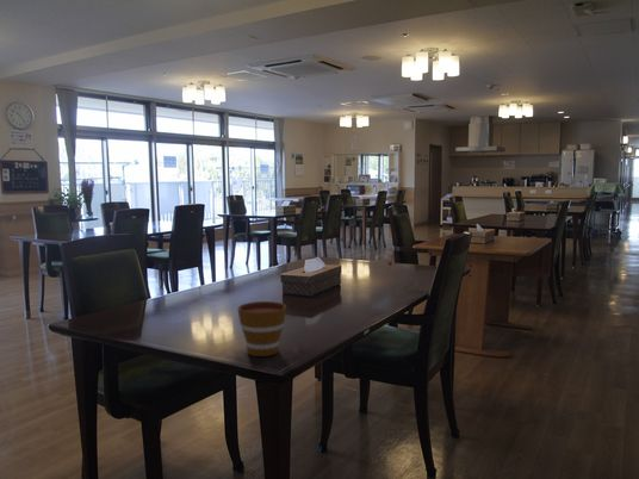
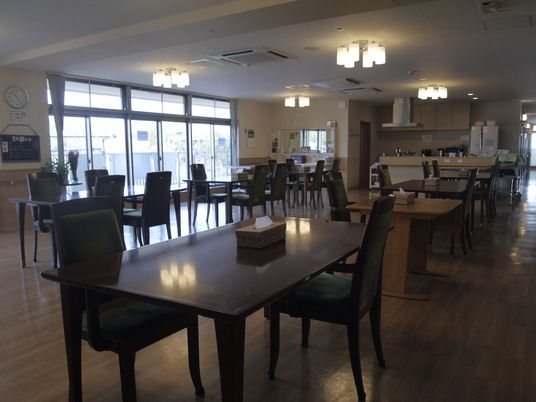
- cup [236,300,287,357]
